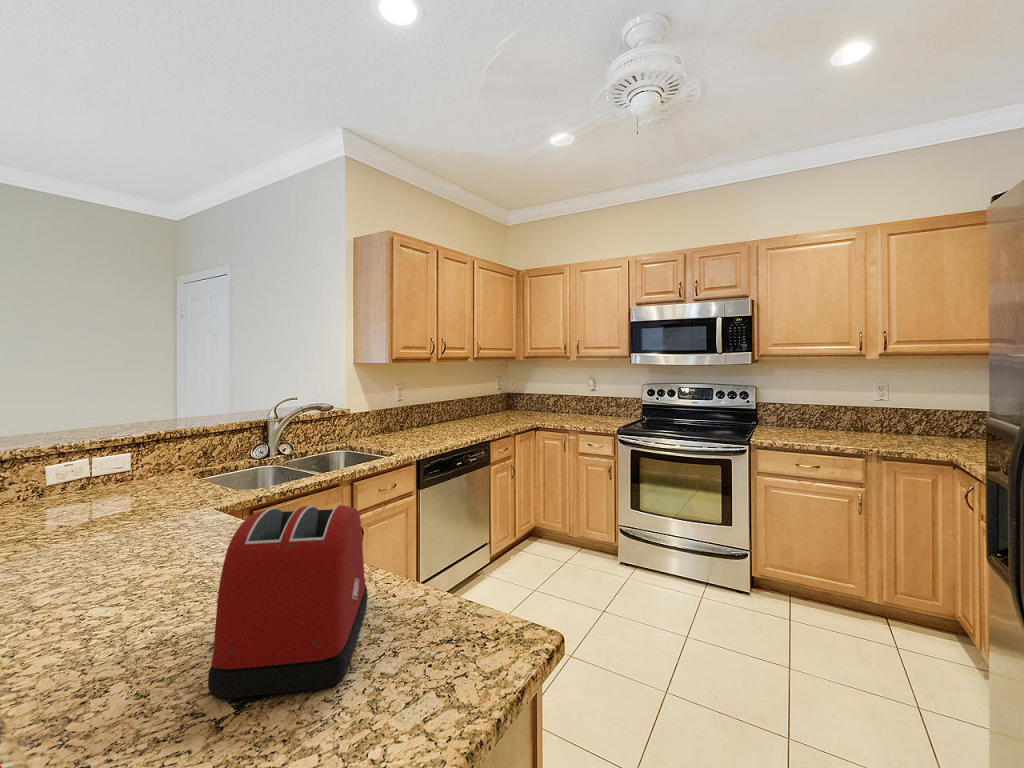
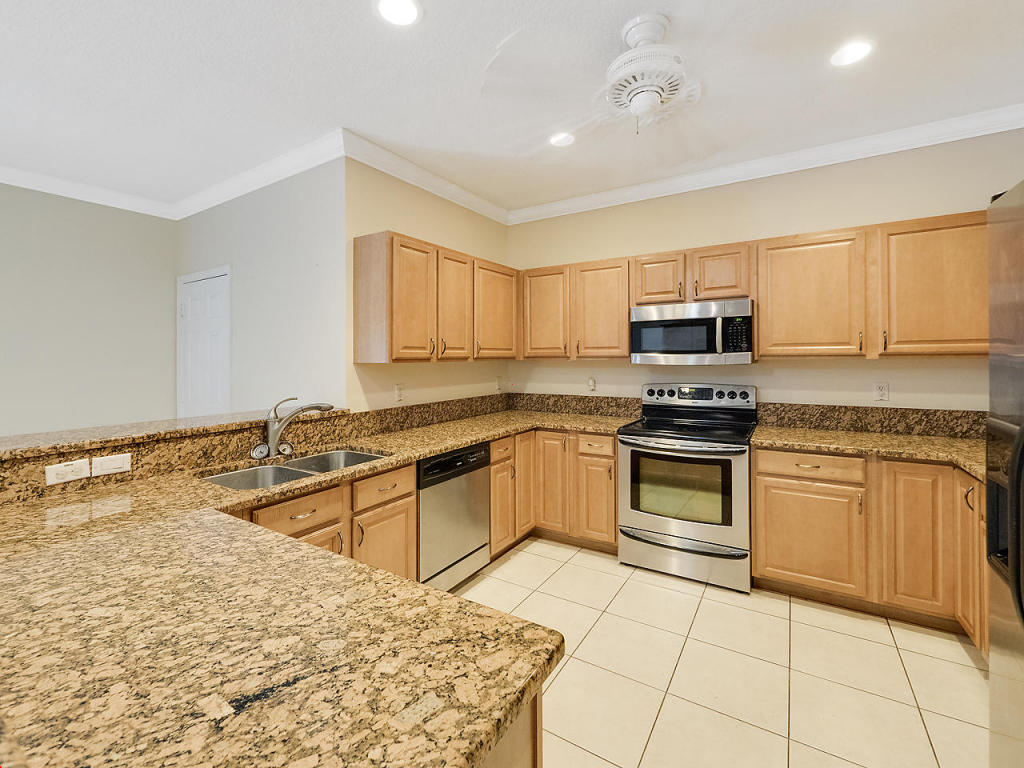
- toaster [207,504,368,699]
